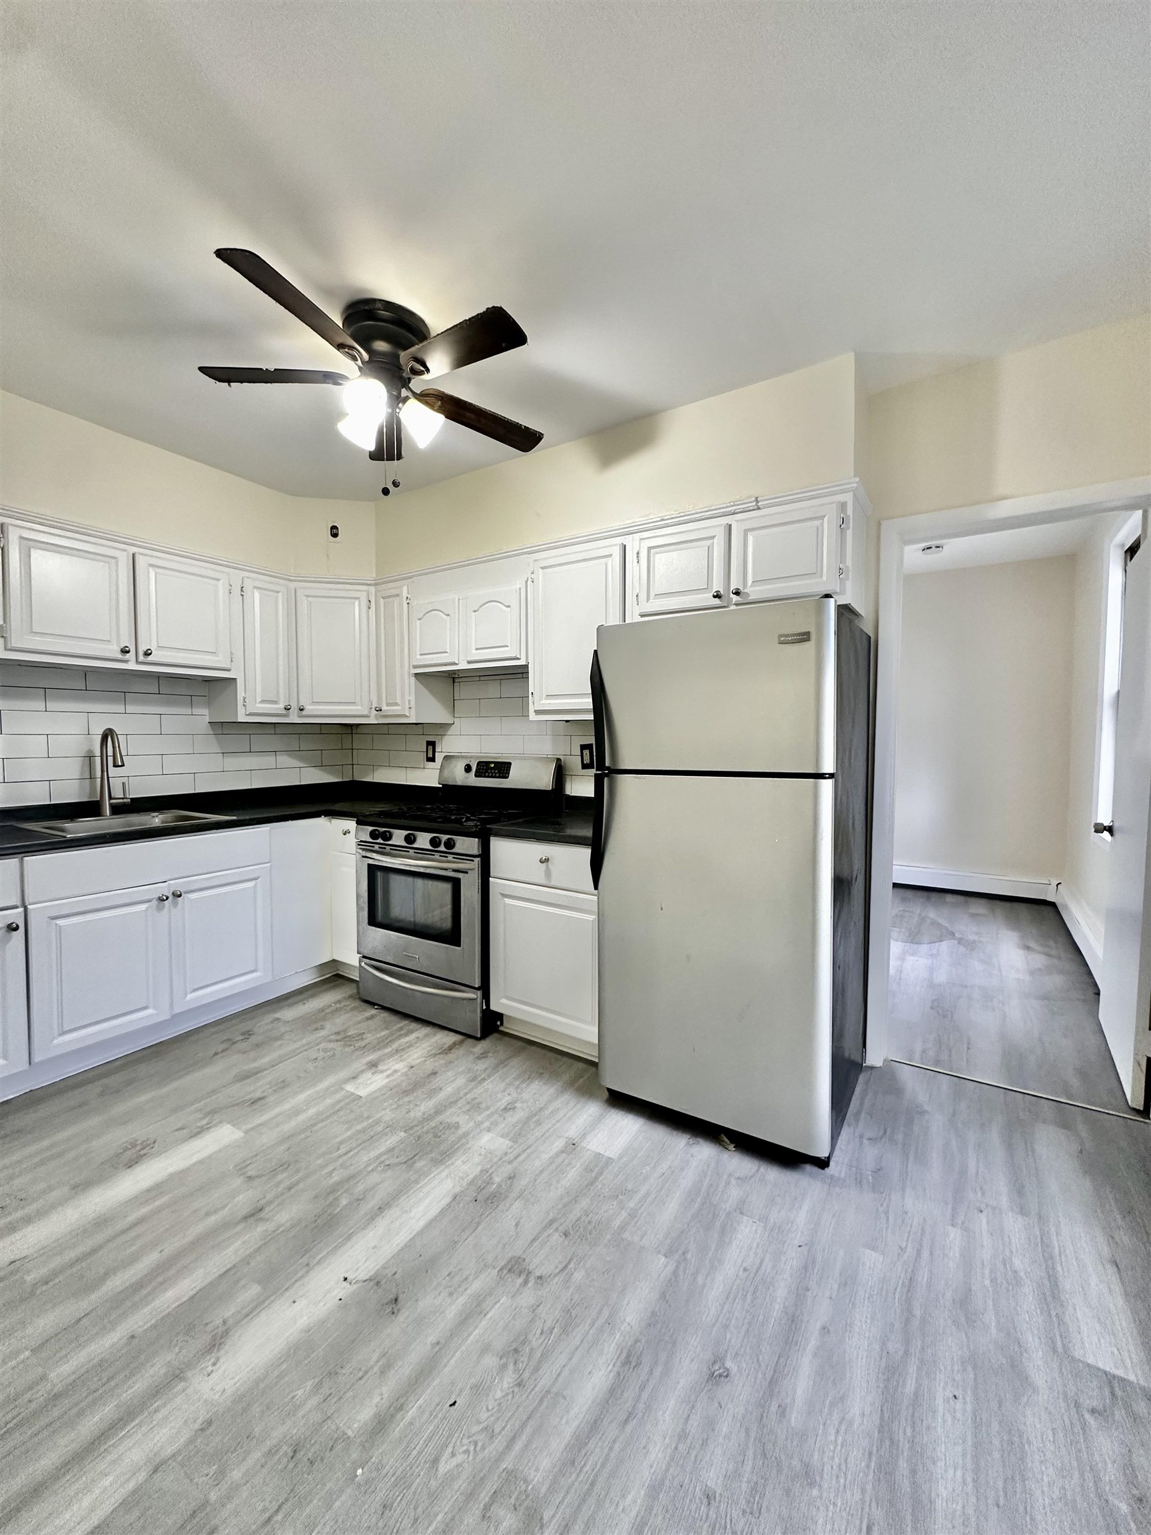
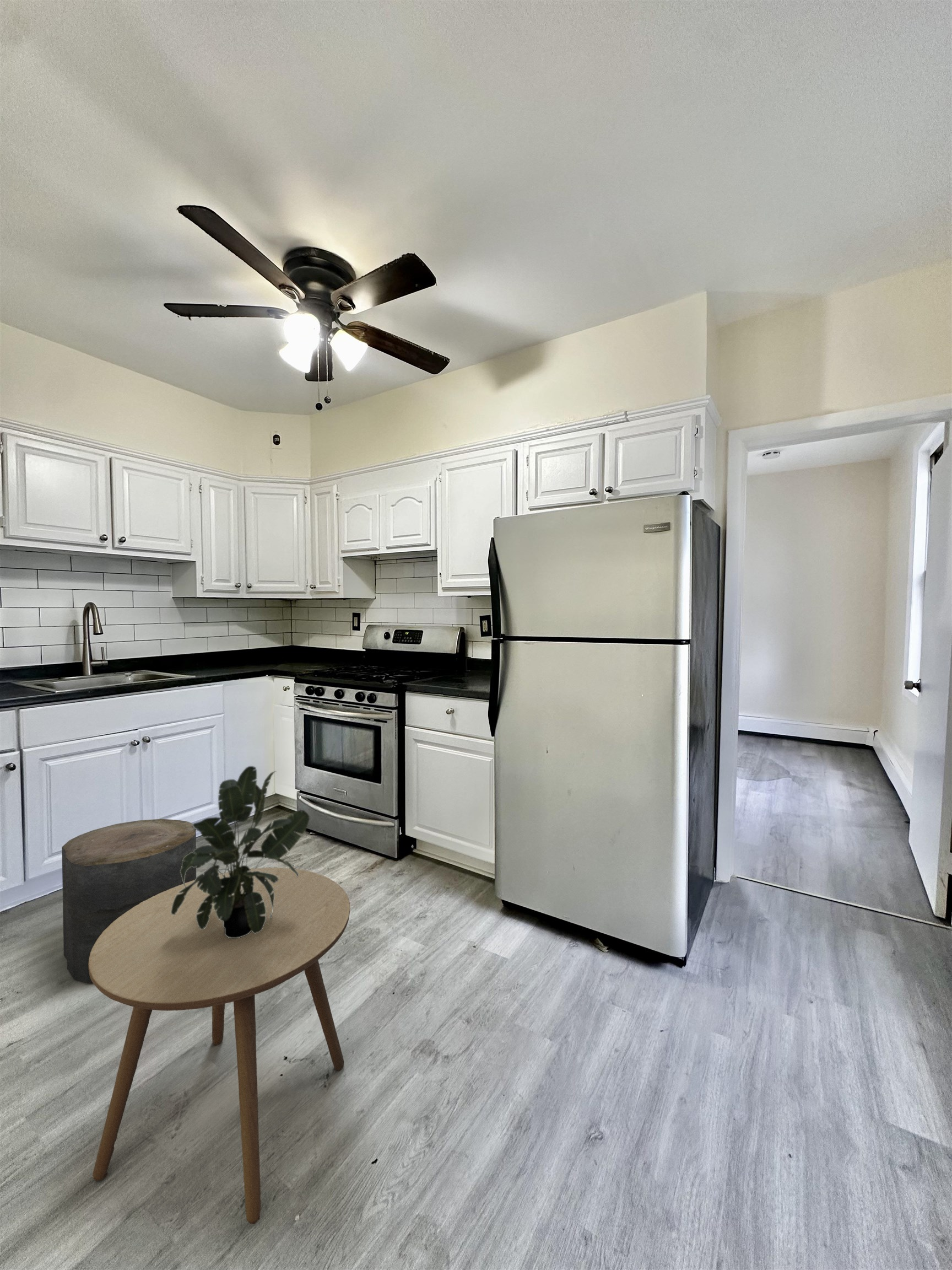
+ side table [88,867,351,1225]
+ stool [61,819,197,983]
+ potted plant [171,766,310,938]
